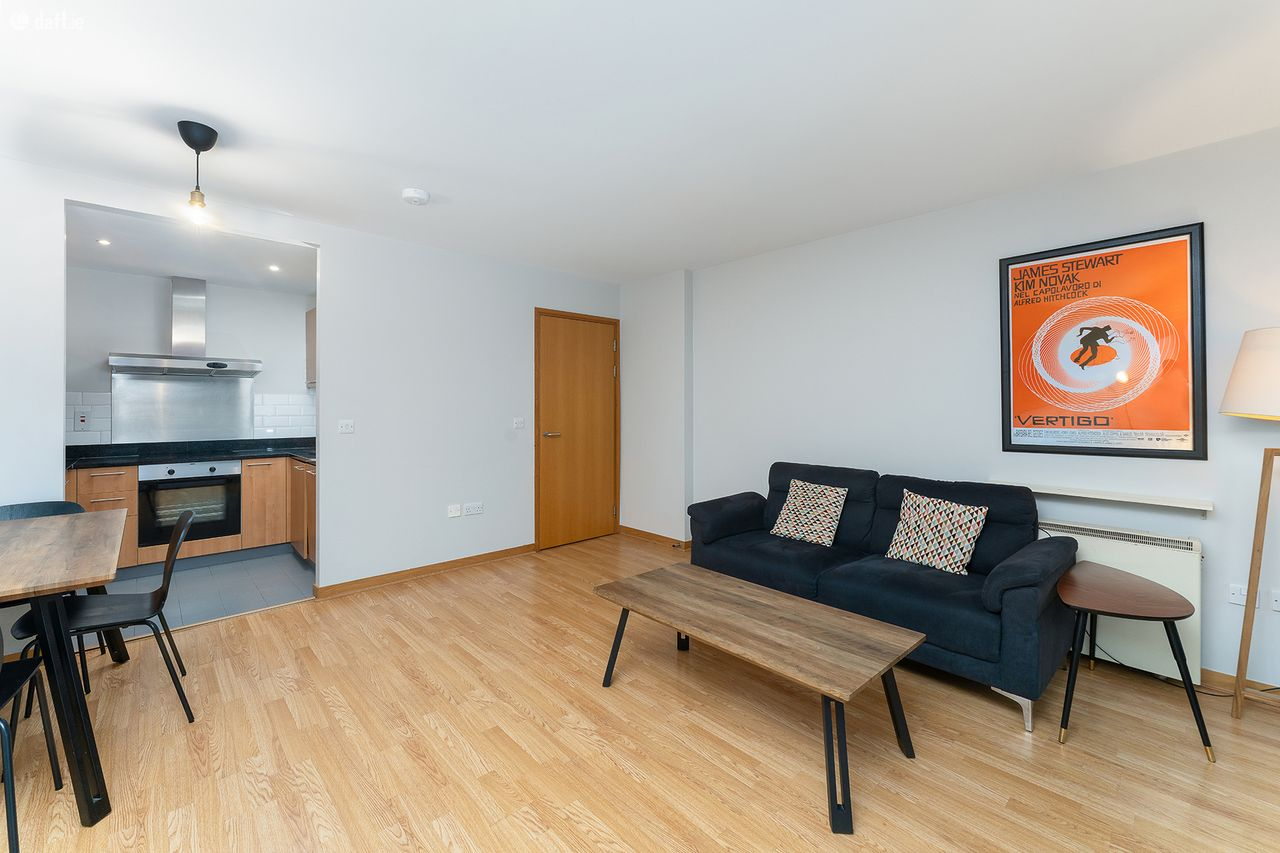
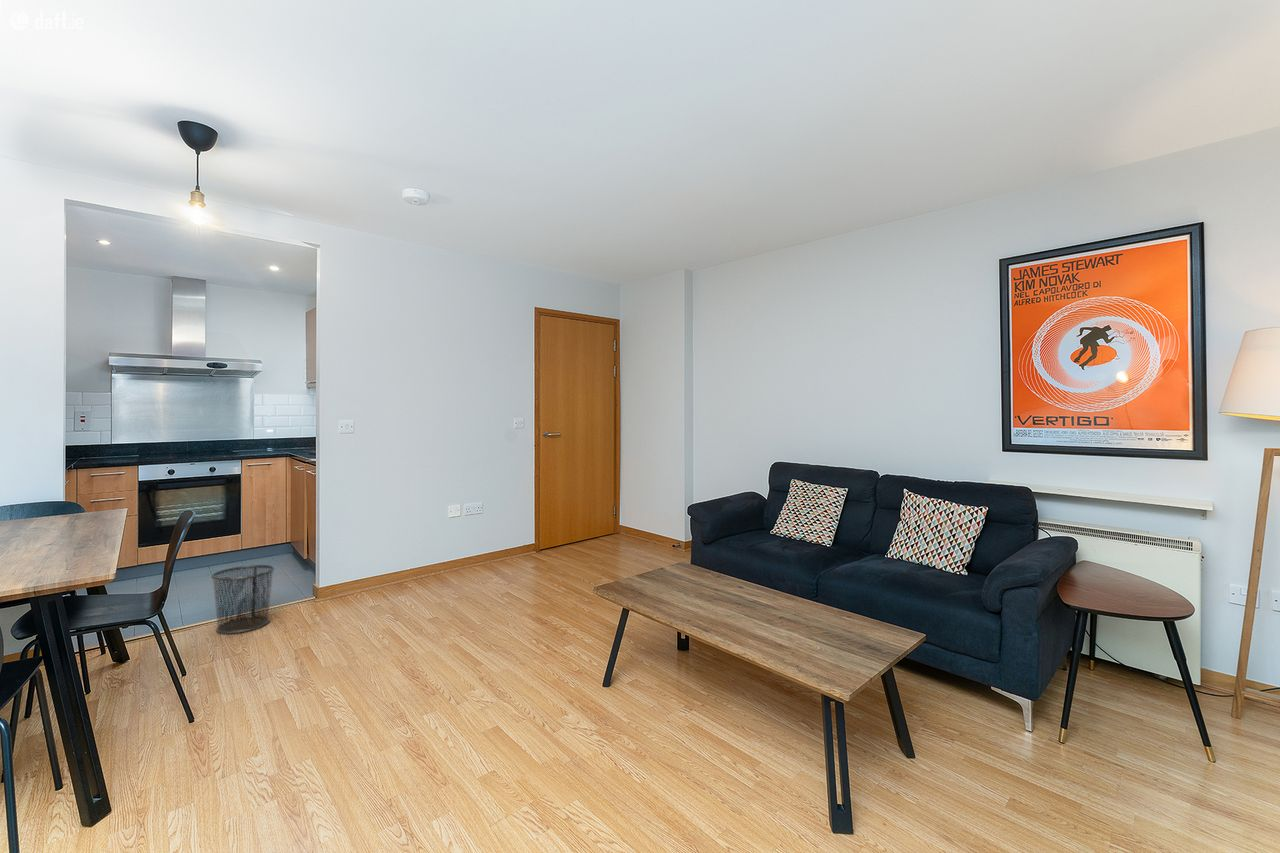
+ waste bin [210,564,276,635]
